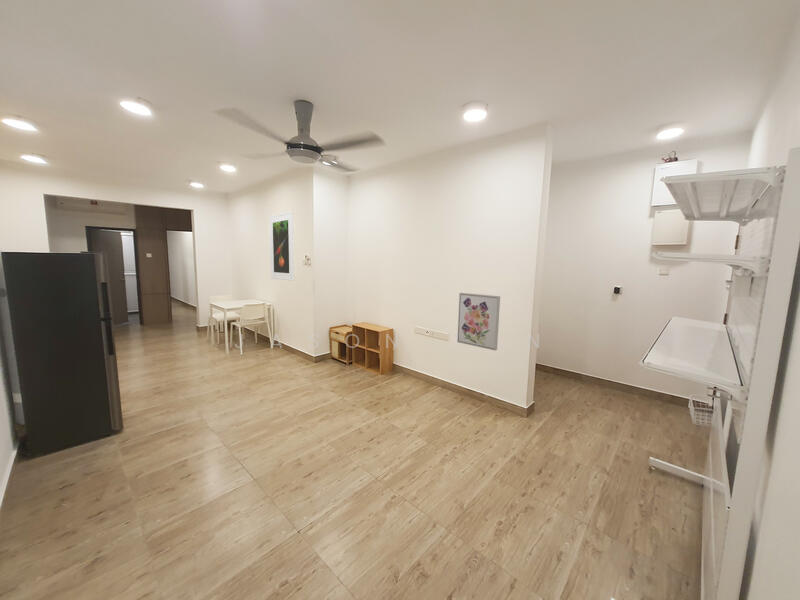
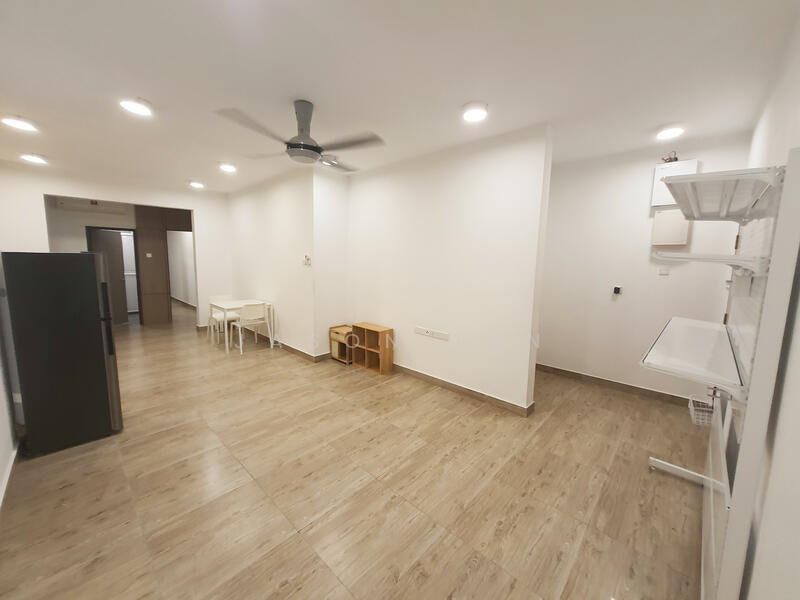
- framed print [268,210,295,282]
- wall art [456,292,501,351]
